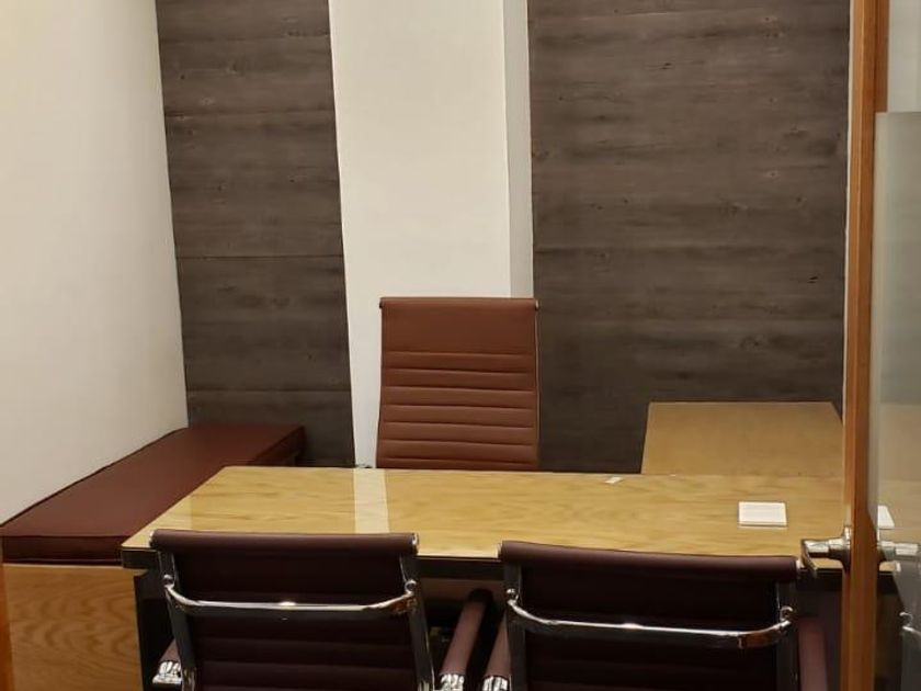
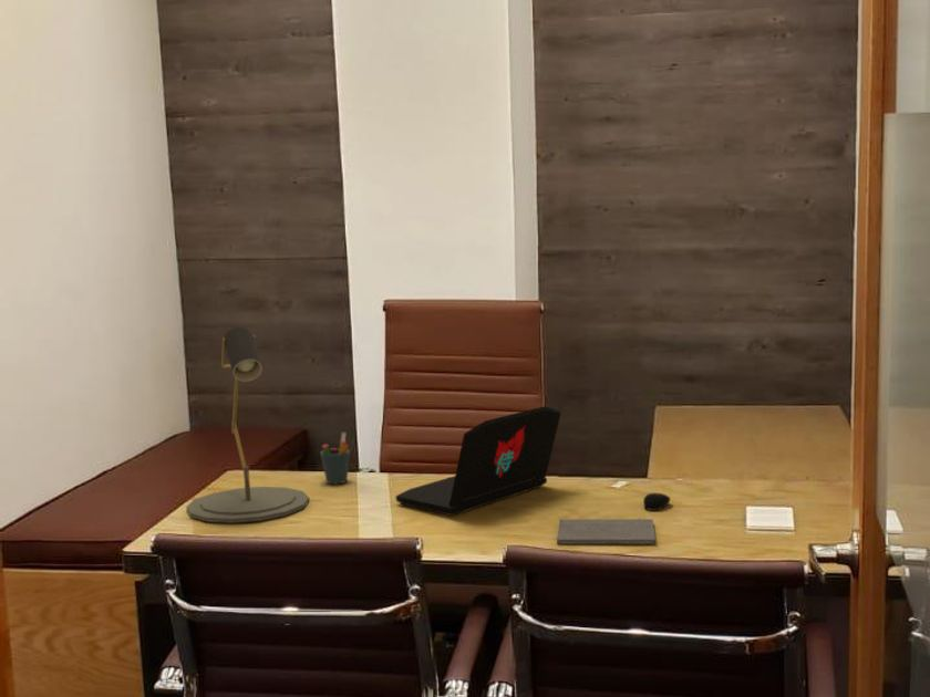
+ pen holder [319,431,351,485]
+ laptop [394,405,562,517]
+ computer mouse [642,491,671,511]
+ notepad [556,518,657,545]
+ desk lamp [185,326,311,524]
